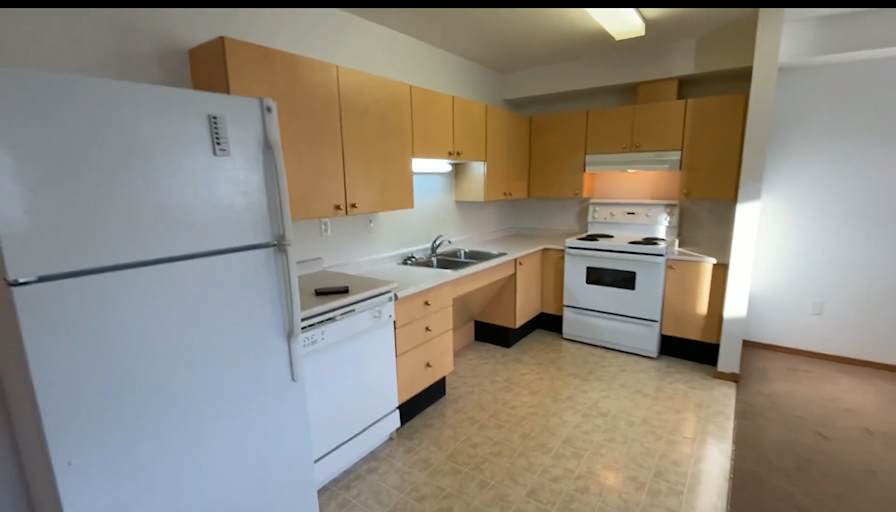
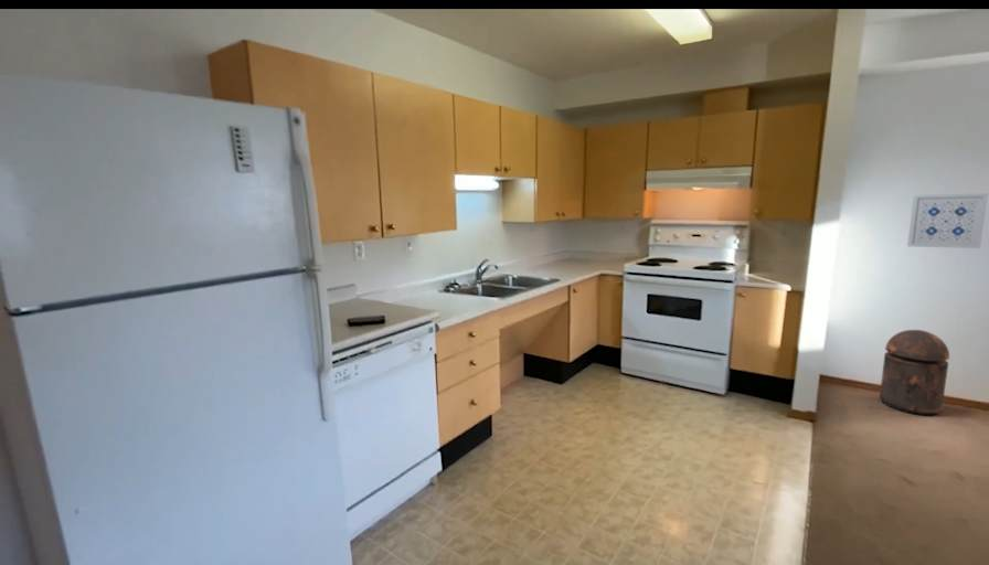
+ wall art [906,192,989,249]
+ trash can [879,329,950,416]
